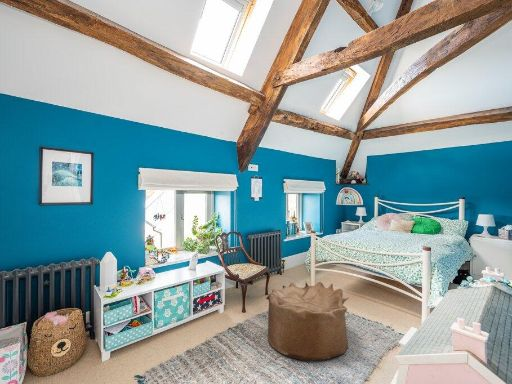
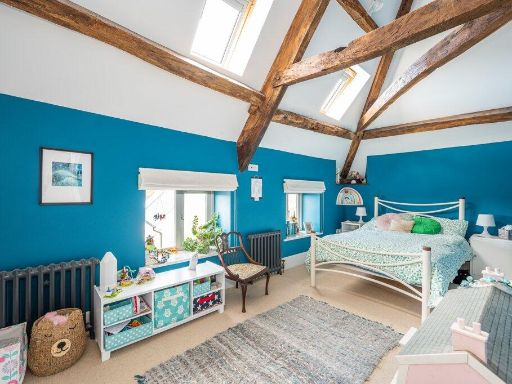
- bean bag chair [265,281,350,362]
